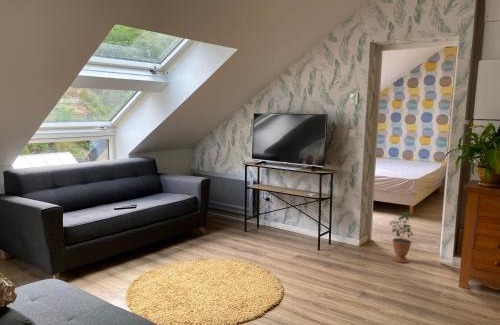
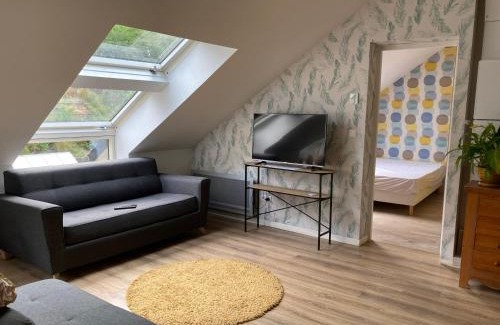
- potted plant [389,211,414,264]
